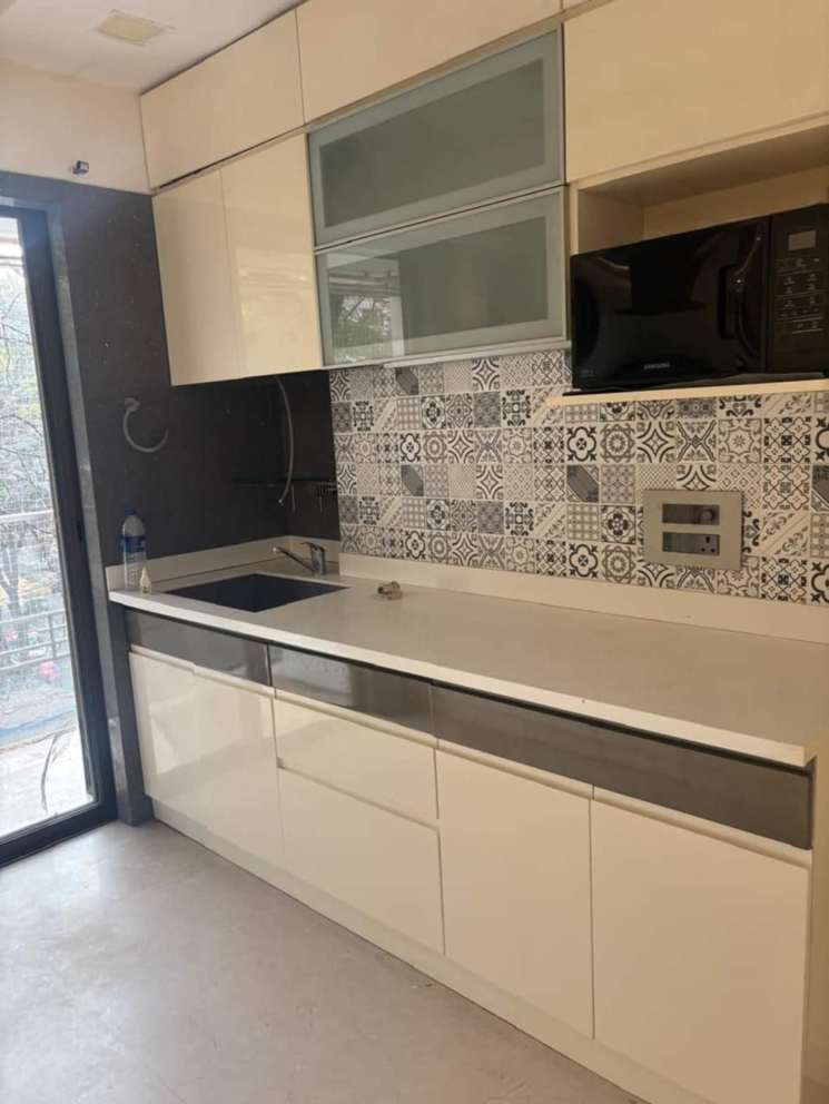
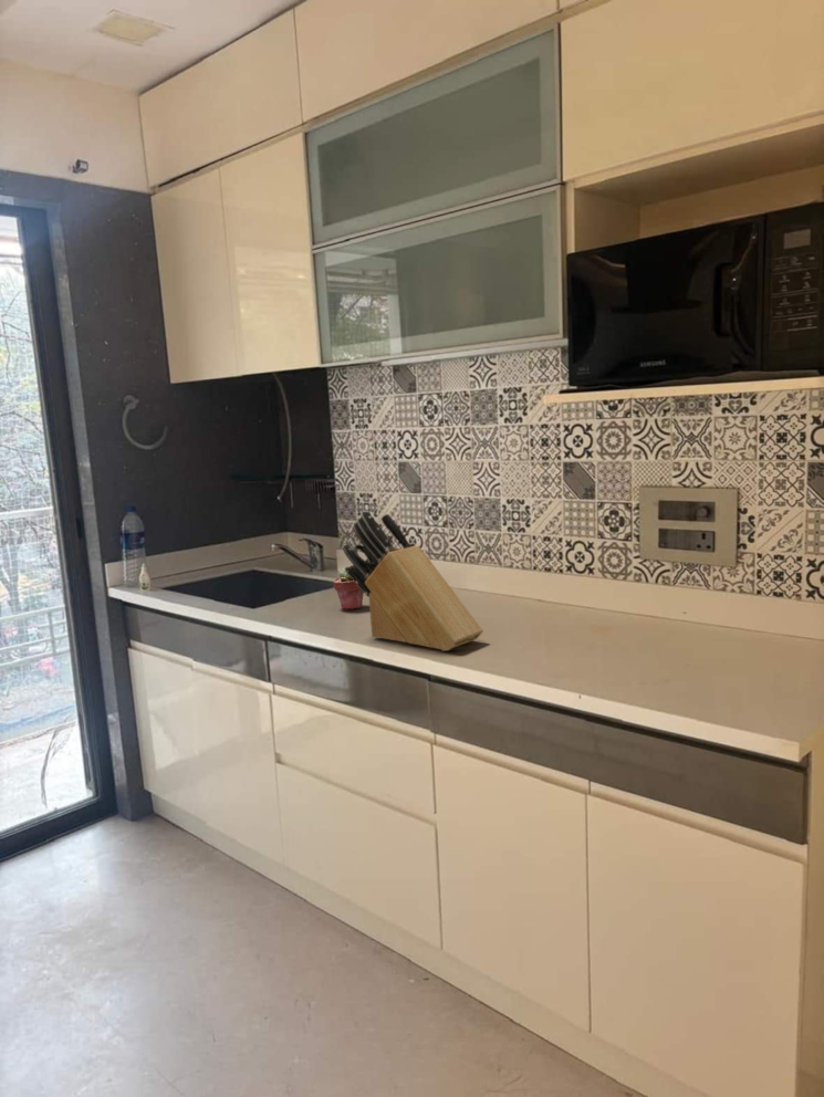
+ knife block [342,510,484,652]
+ potted succulent [332,565,365,612]
